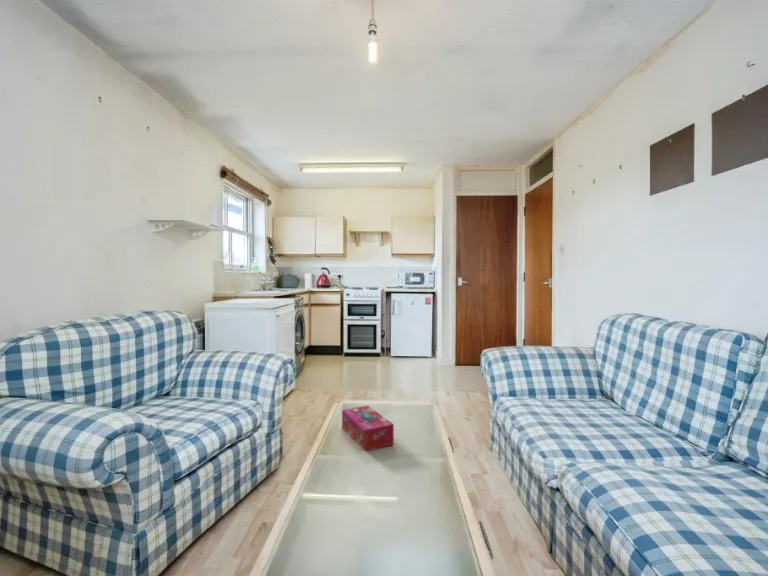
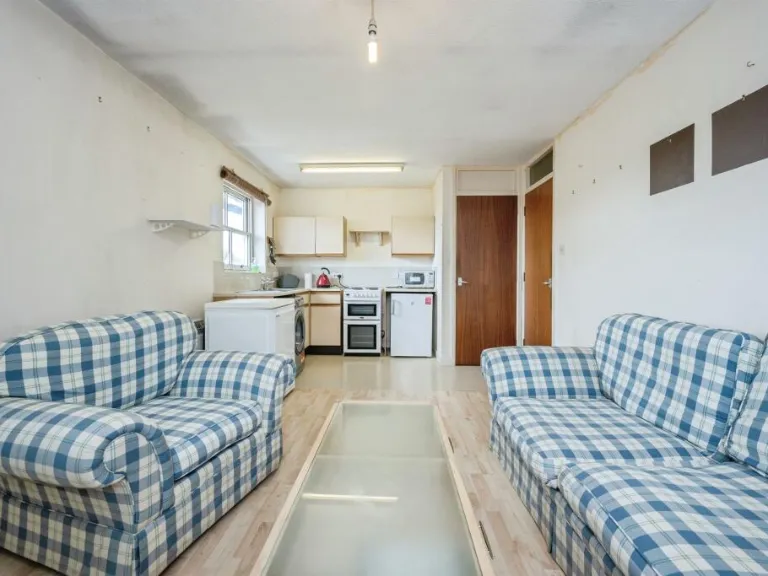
- tissue box [341,405,395,452]
